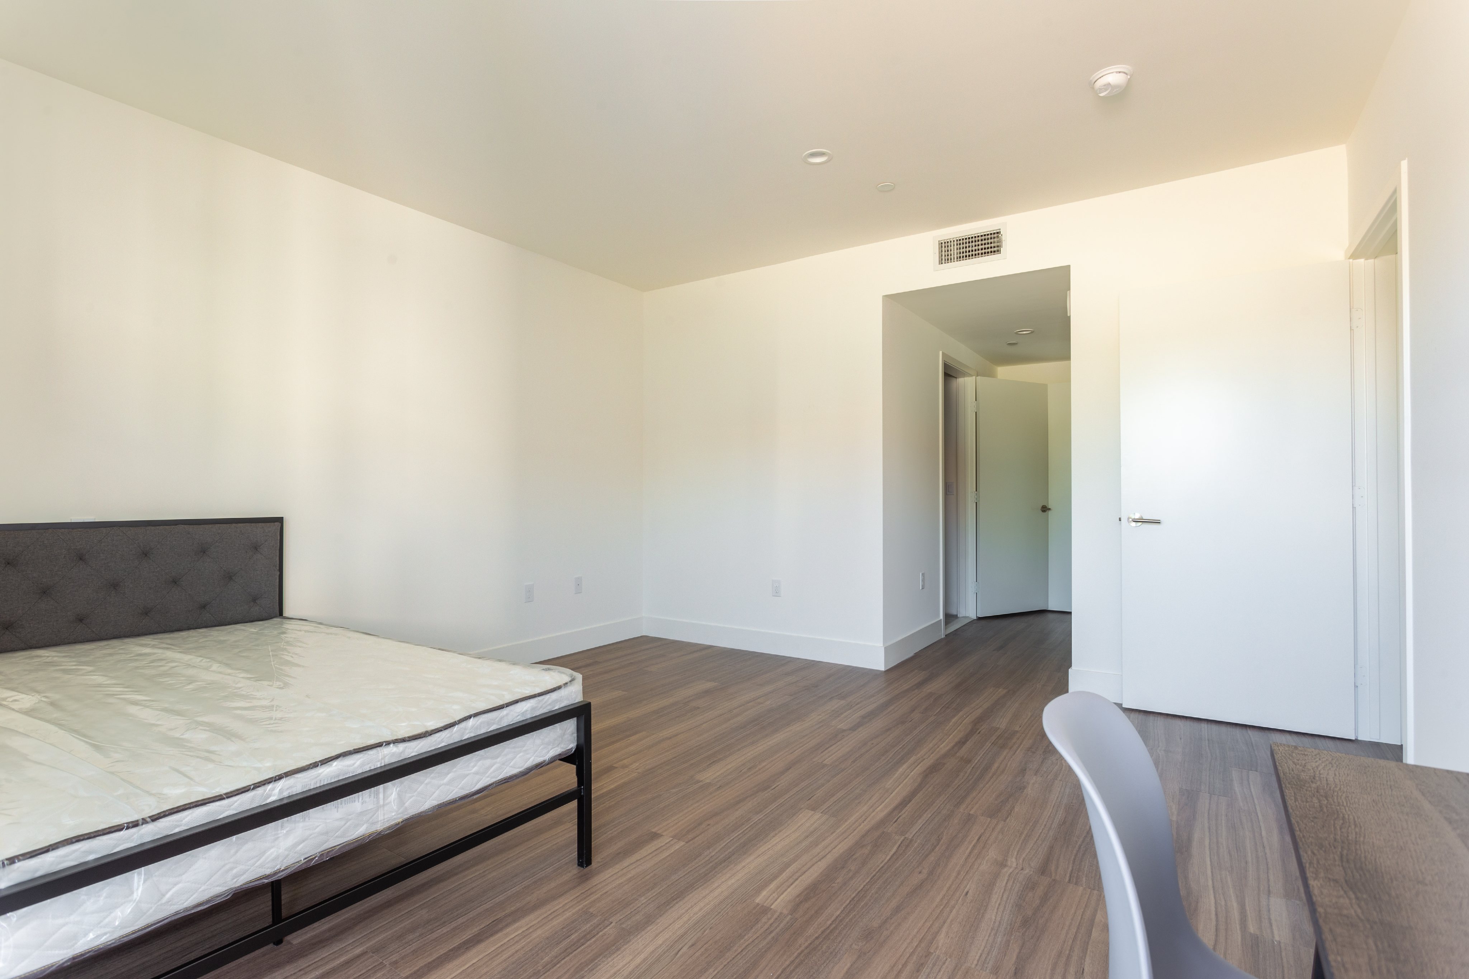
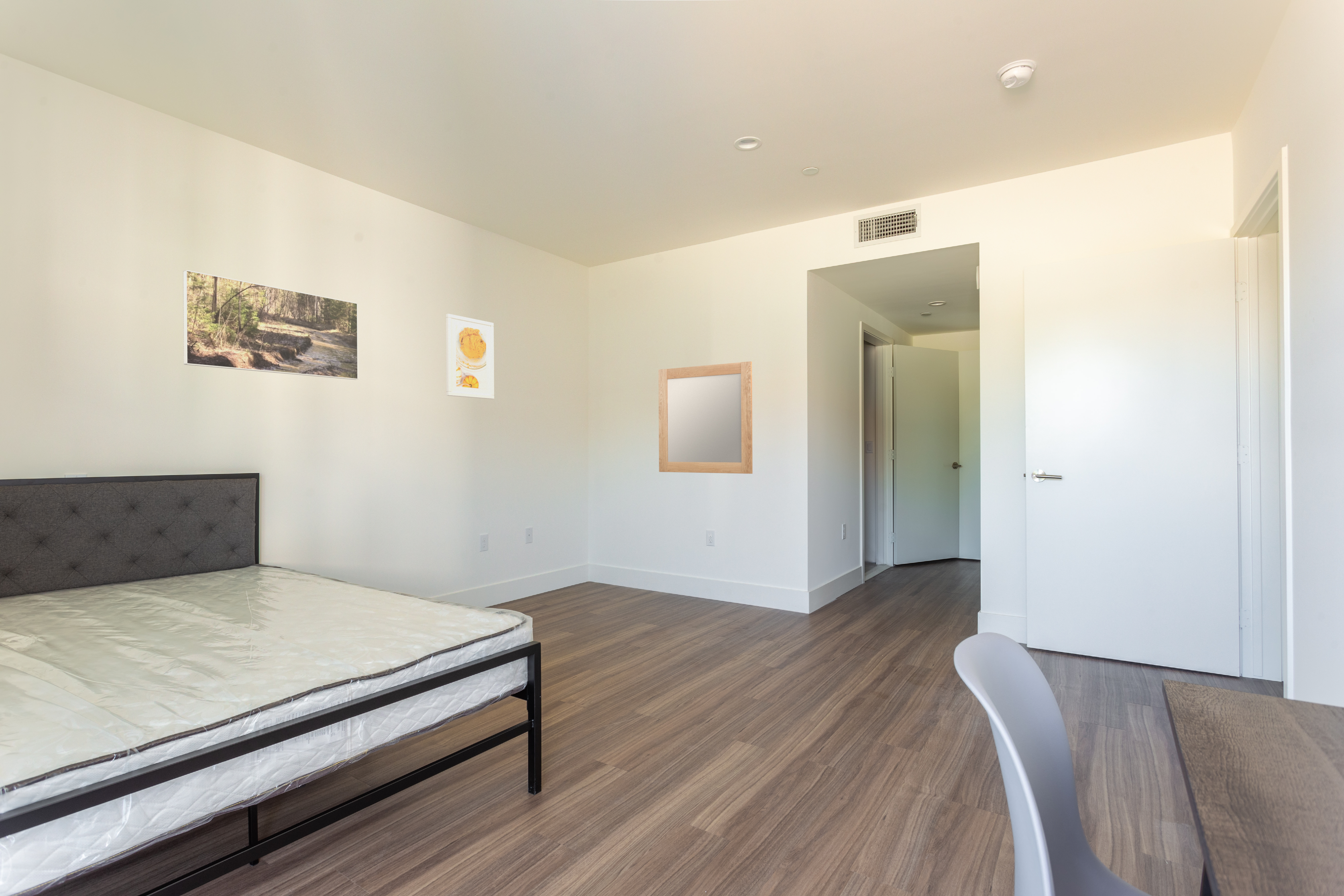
+ home mirror [658,361,753,474]
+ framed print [446,313,494,399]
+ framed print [183,270,359,380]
